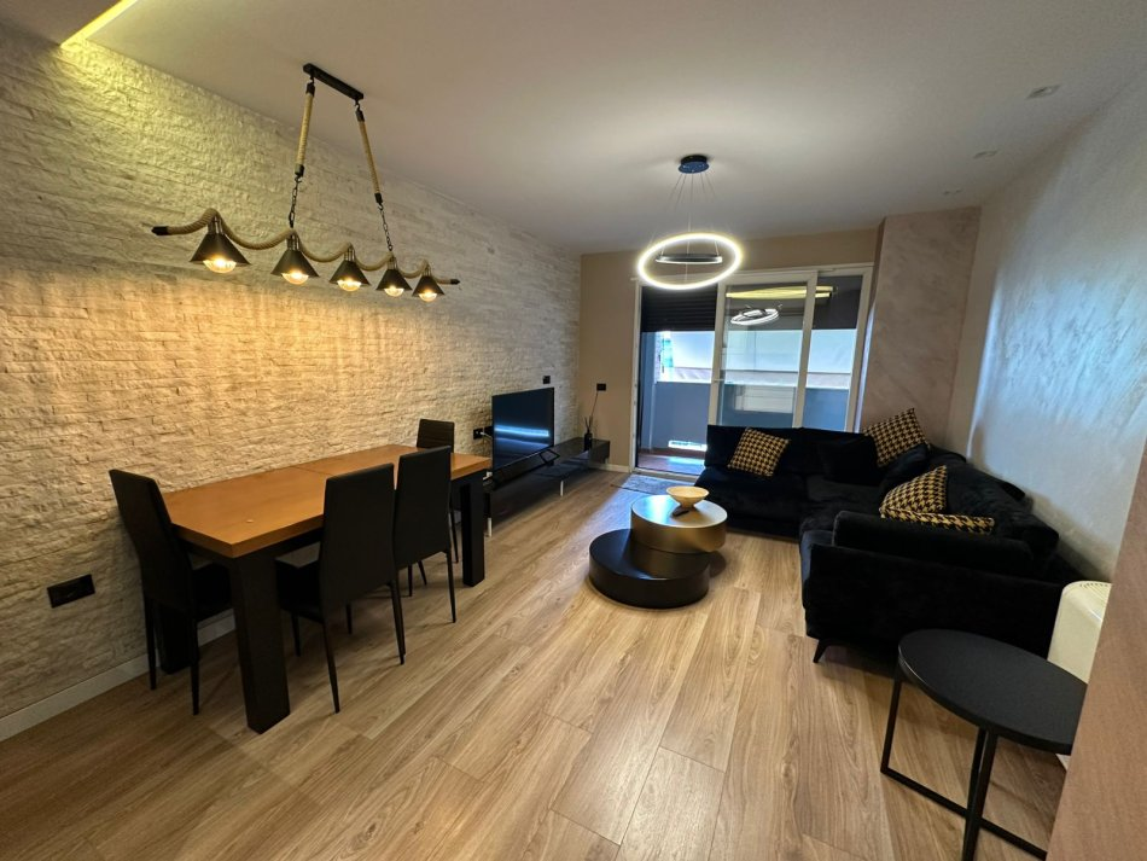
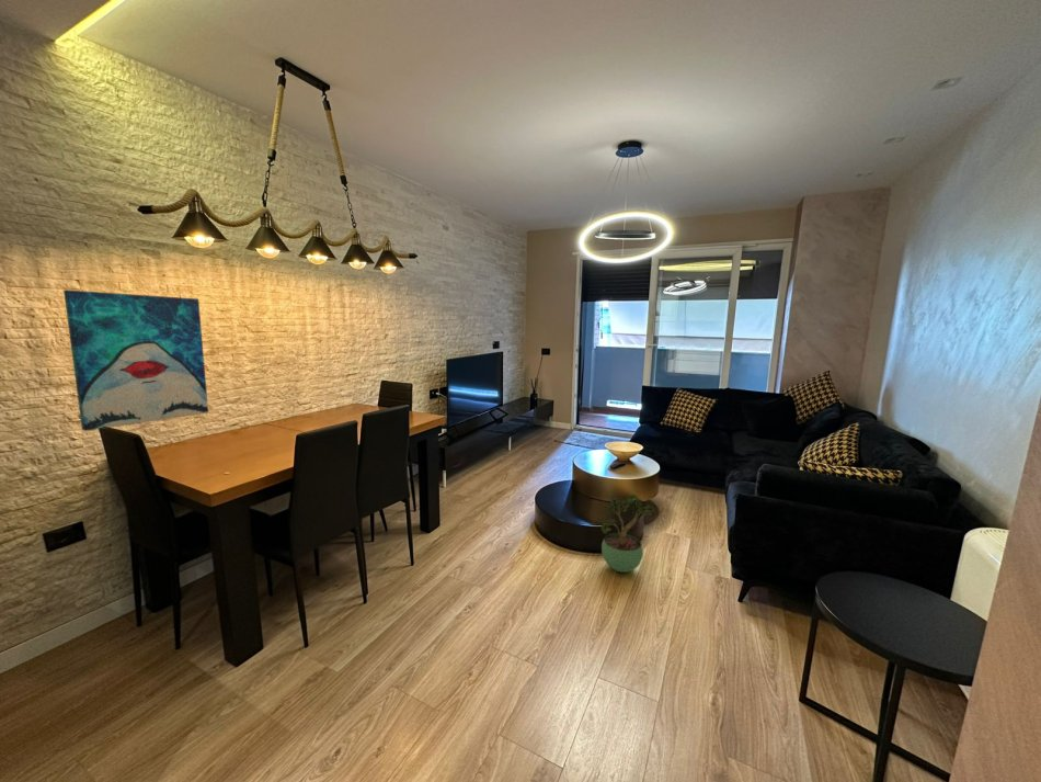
+ wall art [62,288,209,432]
+ potted plant [600,494,656,574]
